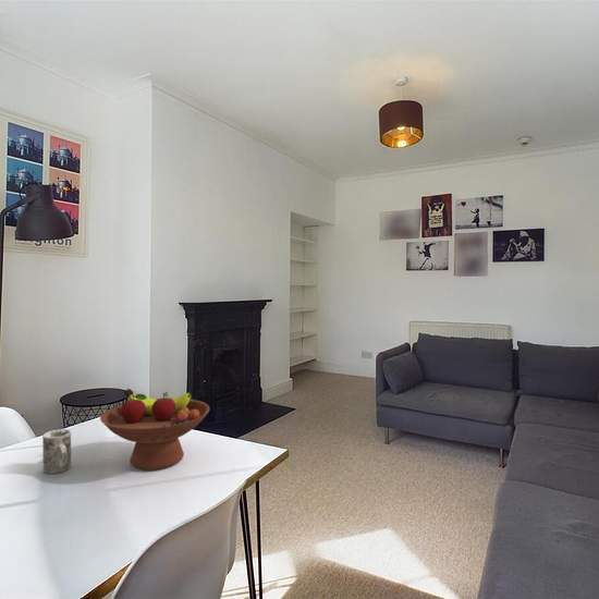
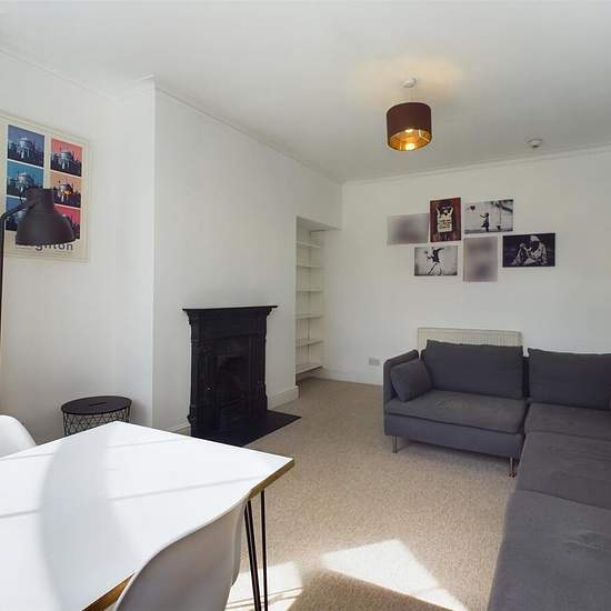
- fruit bowl [99,388,210,472]
- mug [41,428,72,475]
